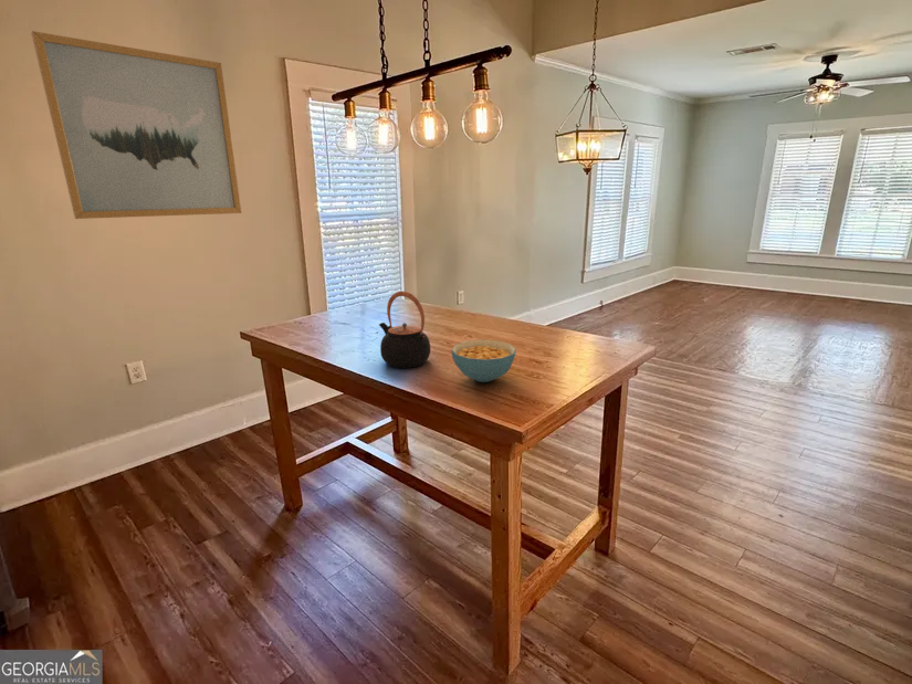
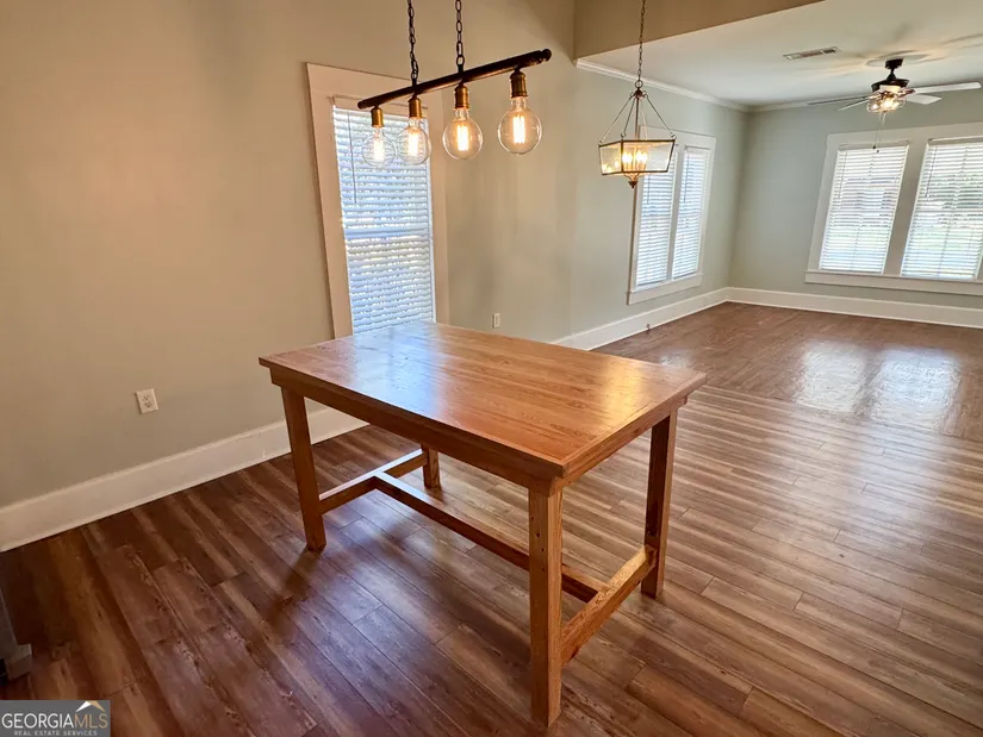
- cereal bowl [450,339,517,383]
- teapot [378,291,431,369]
- wall art [30,30,242,220]
